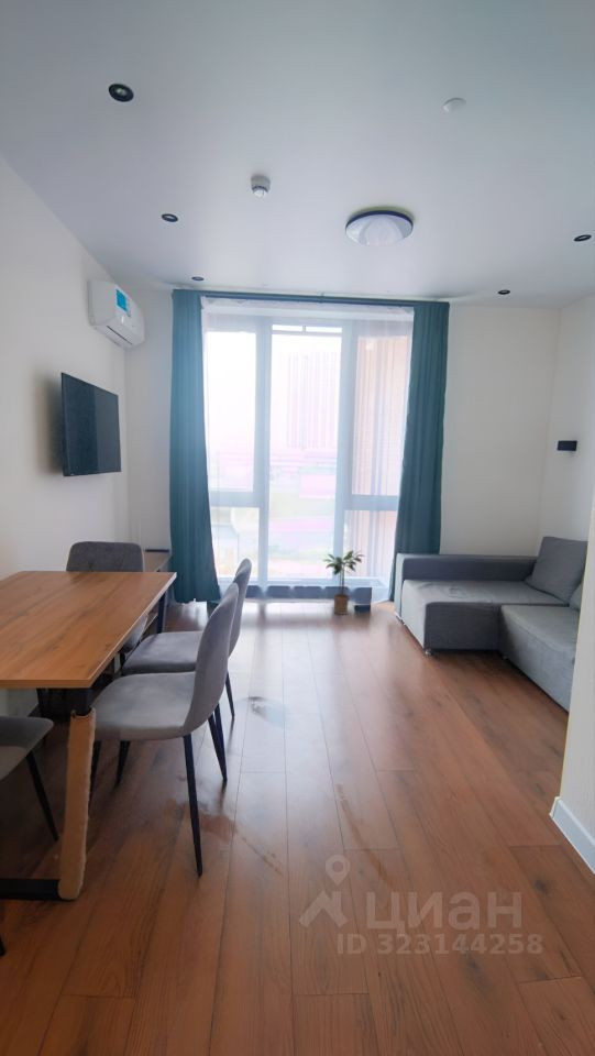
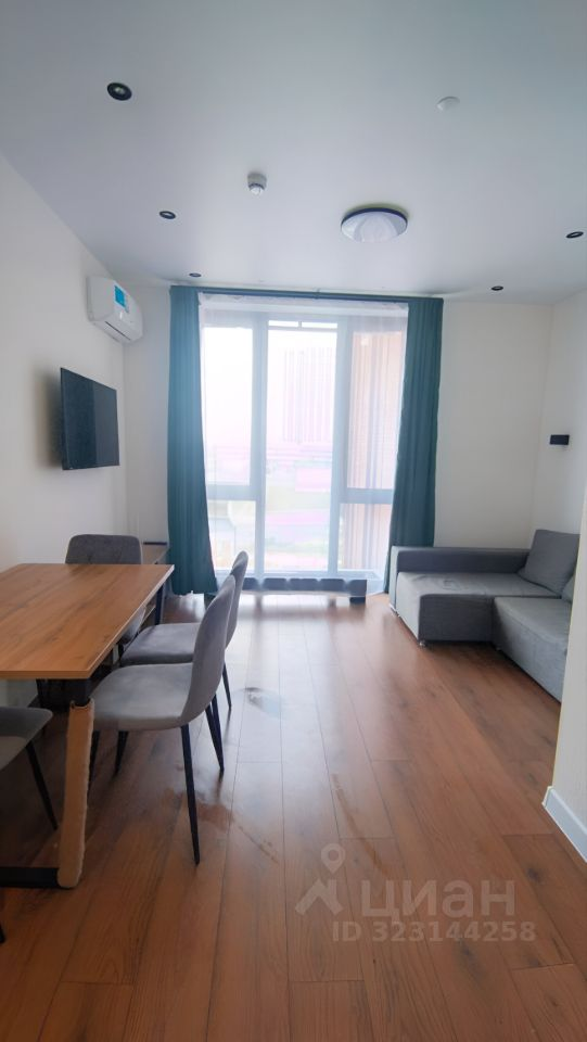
- potted plant [322,550,366,616]
